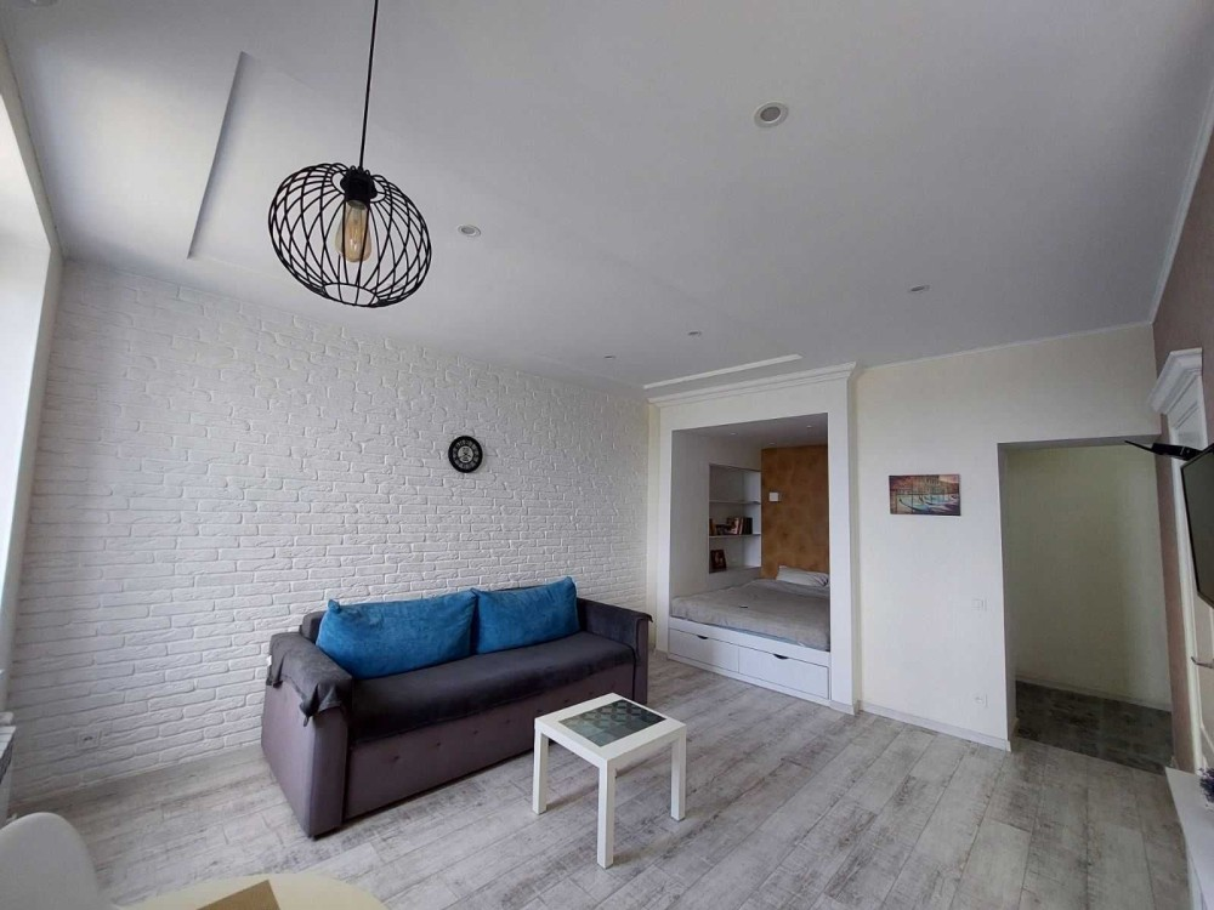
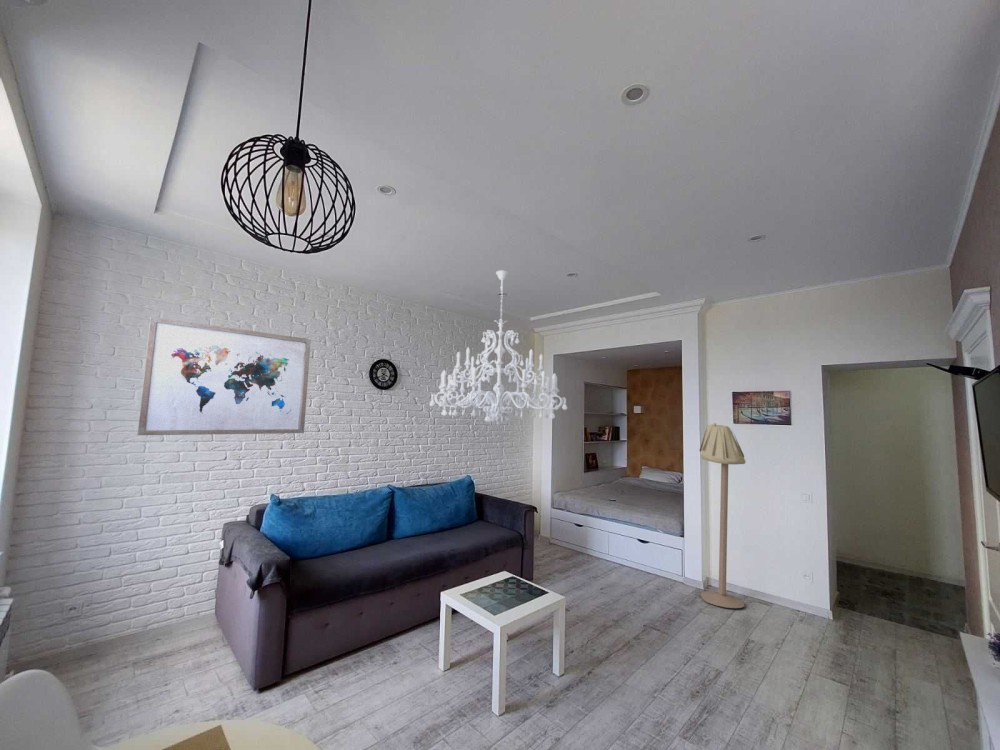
+ wall art [136,316,312,436]
+ floor lamp [698,422,747,609]
+ chandelier [429,270,569,426]
